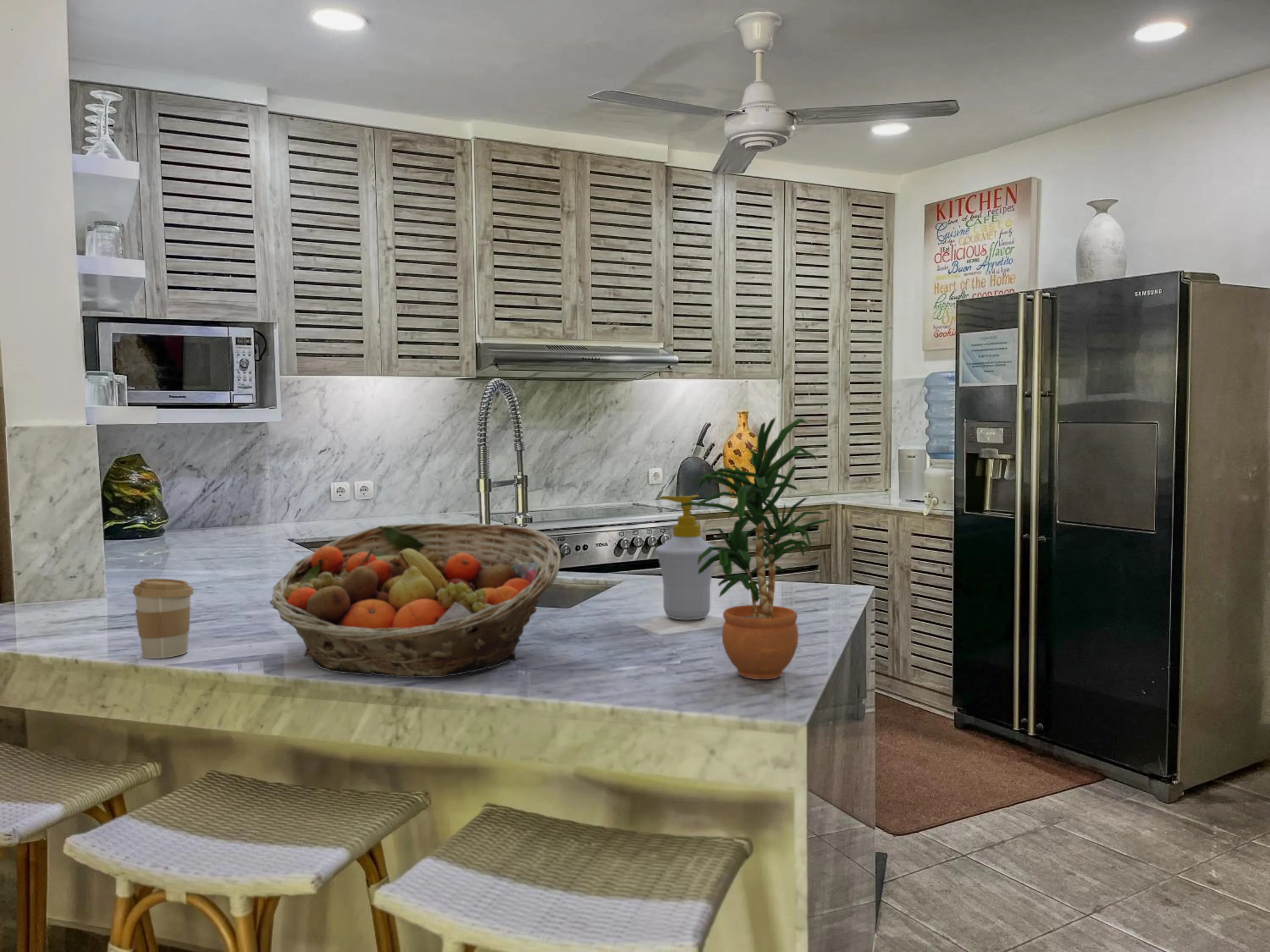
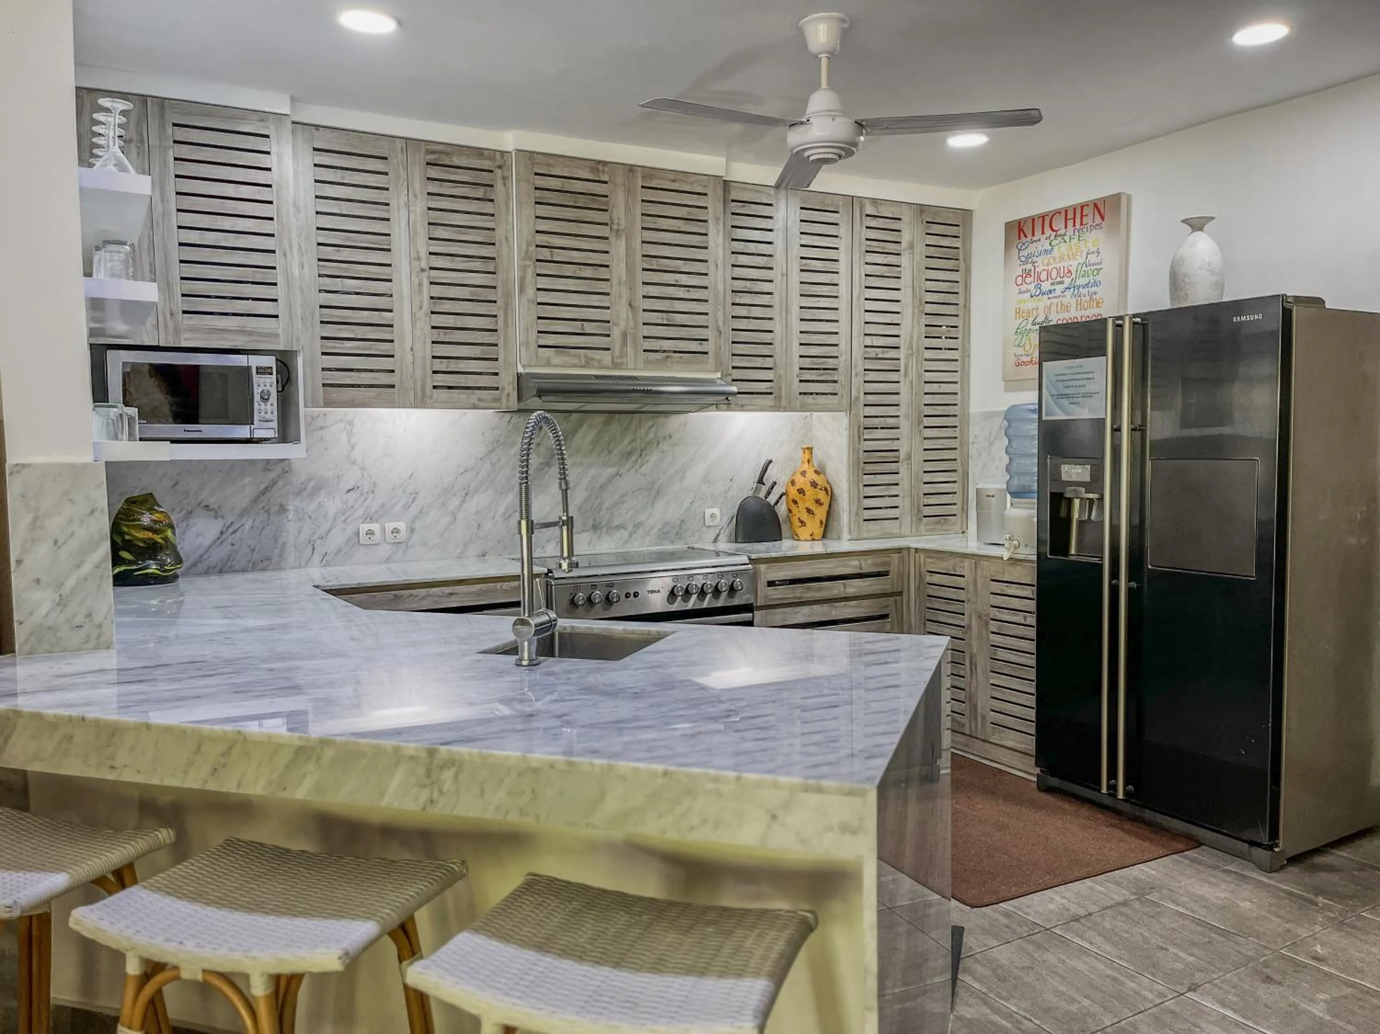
- soap bottle [655,494,719,620]
- fruit basket [269,523,562,678]
- potted plant [676,416,831,680]
- coffee cup [132,578,194,659]
